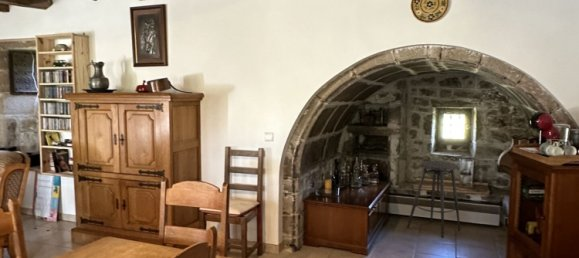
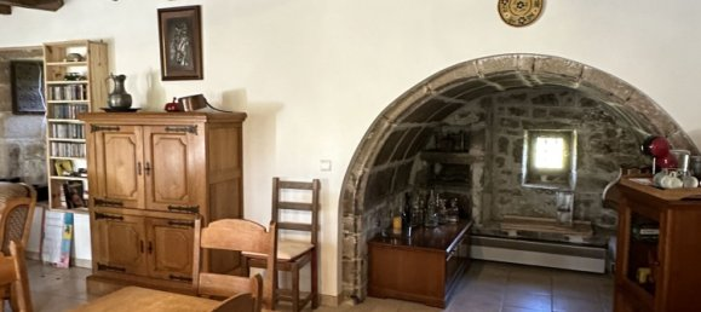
- stool [406,160,461,238]
